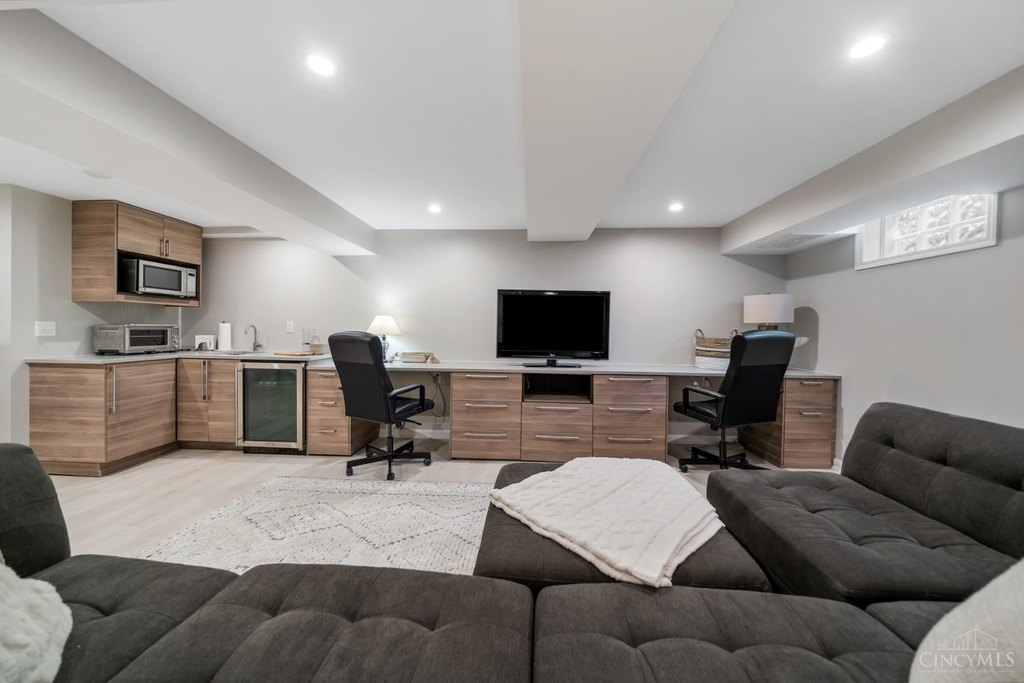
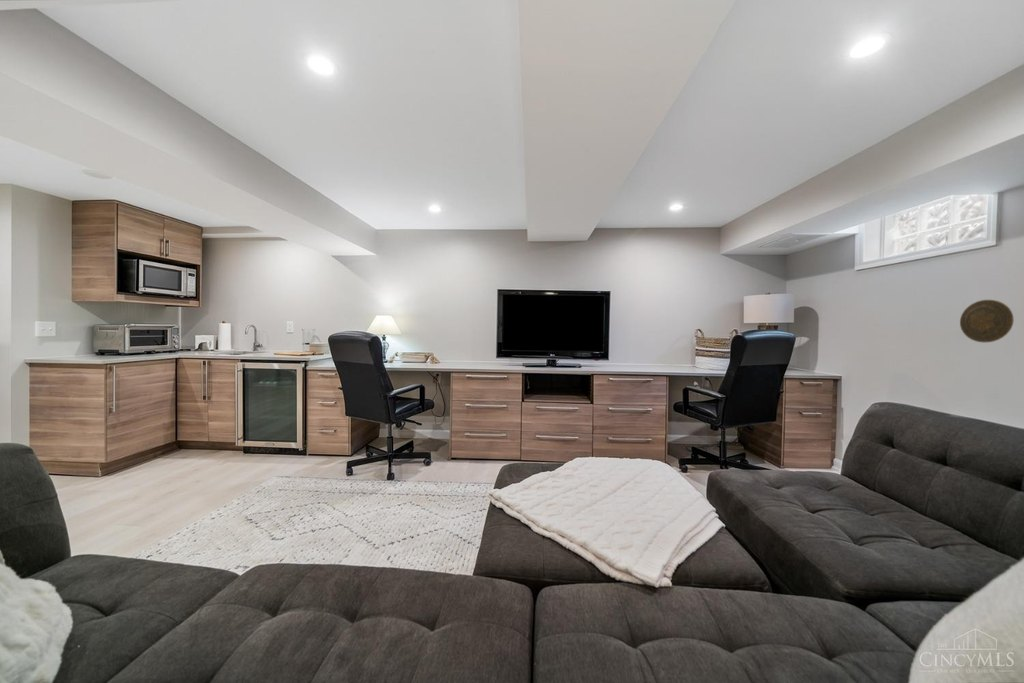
+ decorative plate [959,299,1015,344]
